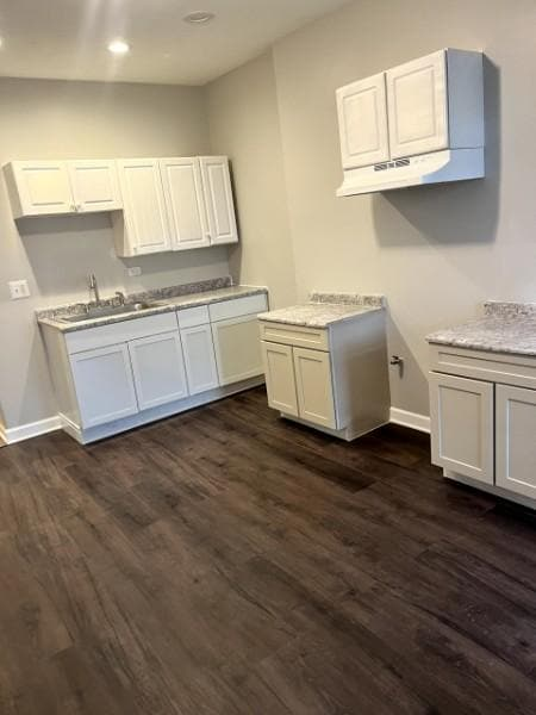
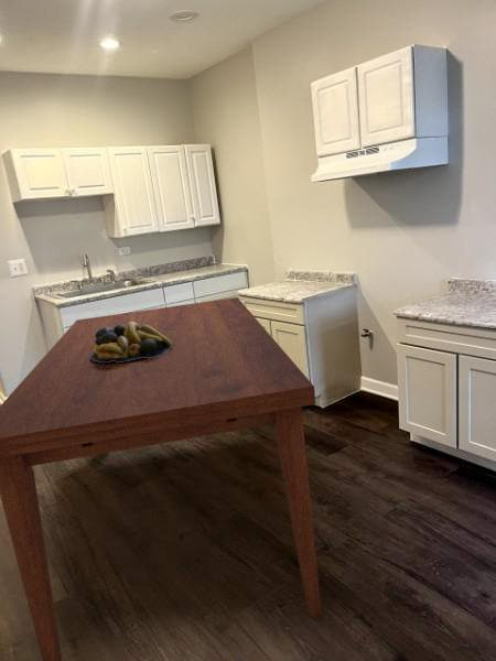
+ fruit bowl [90,322,172,362]
+ dining table [0,296,323,661]
